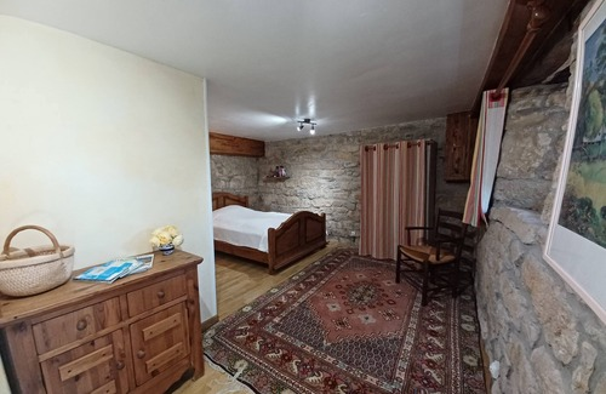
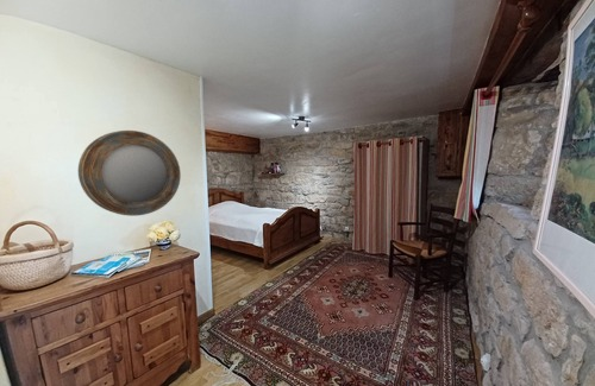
+ home mirror [77,129,182,217]
